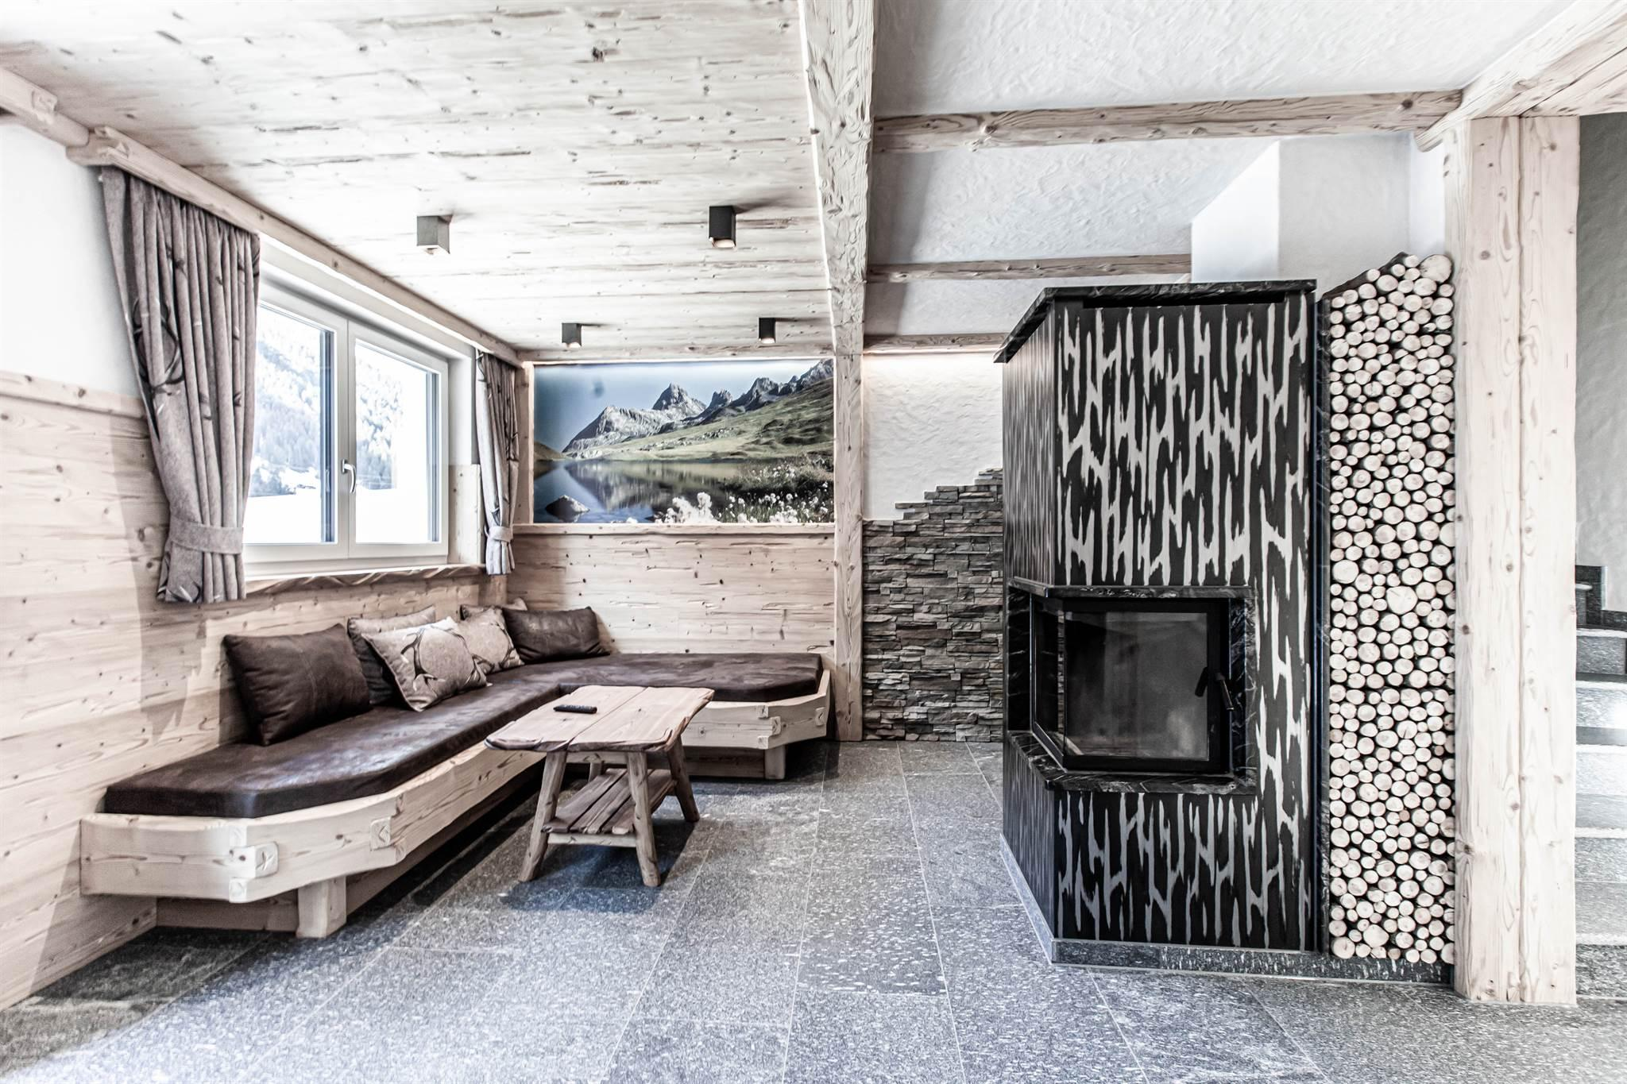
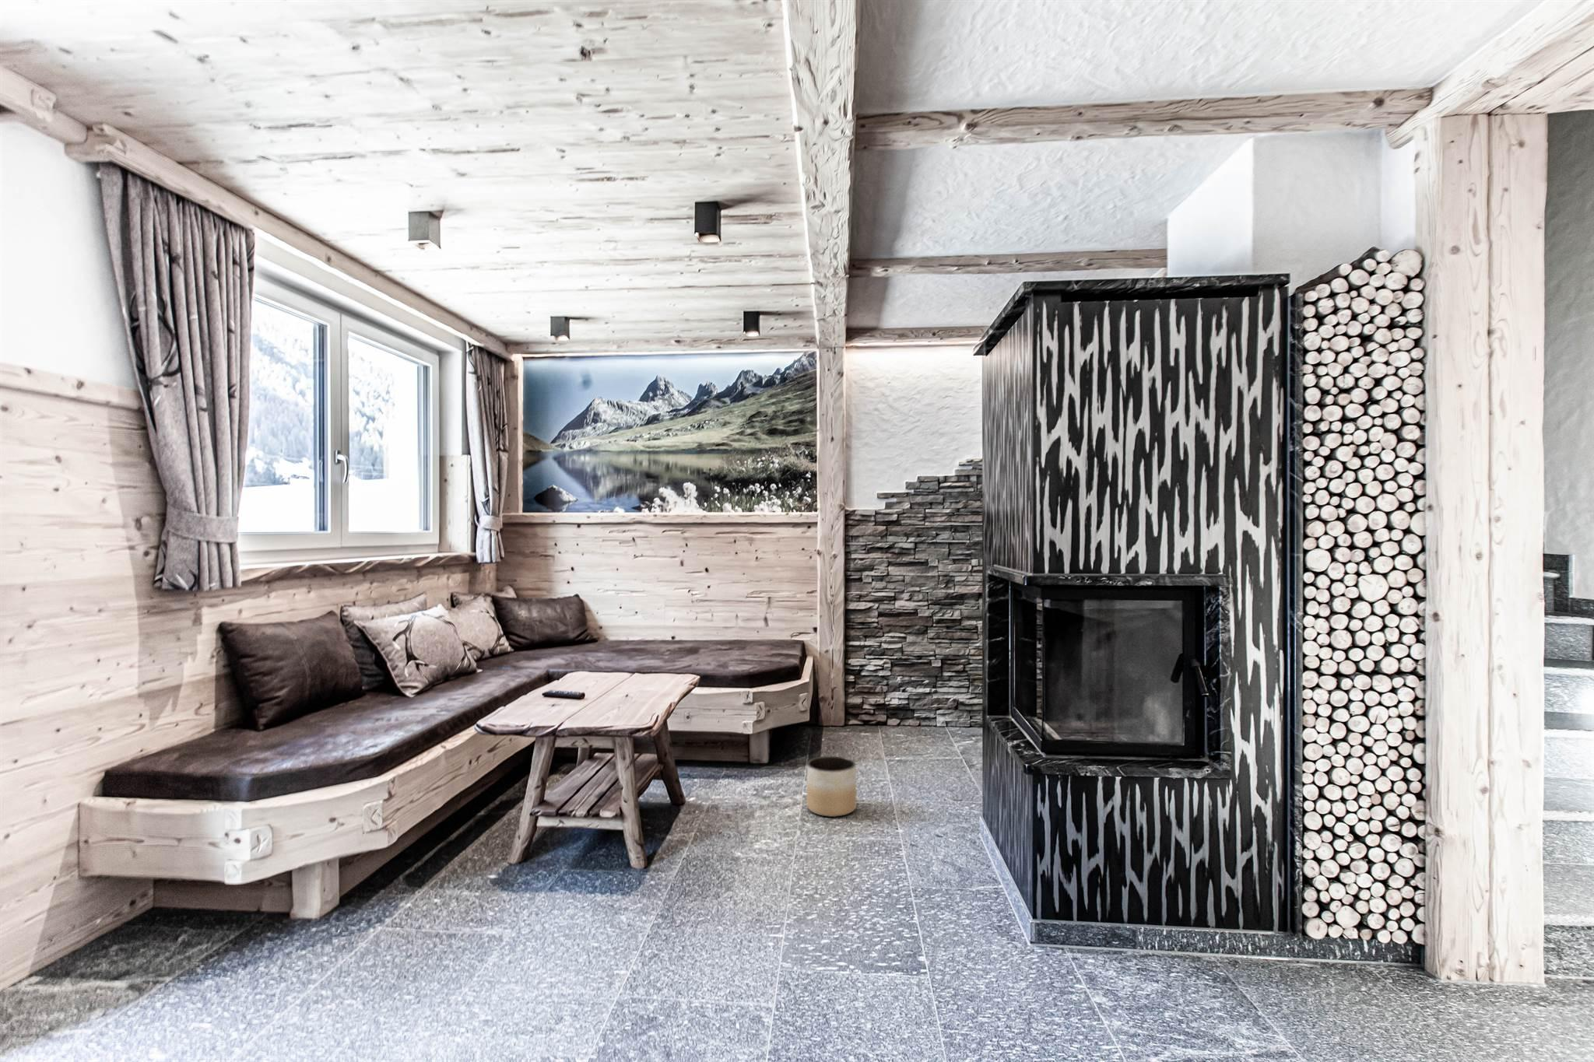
+ planter [806,755,858,818]
